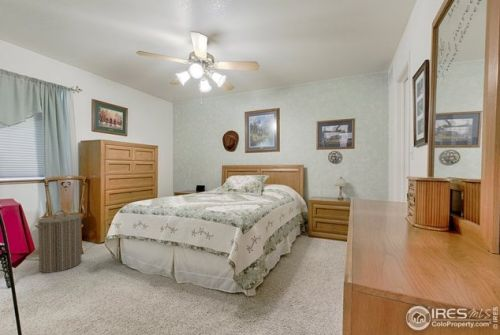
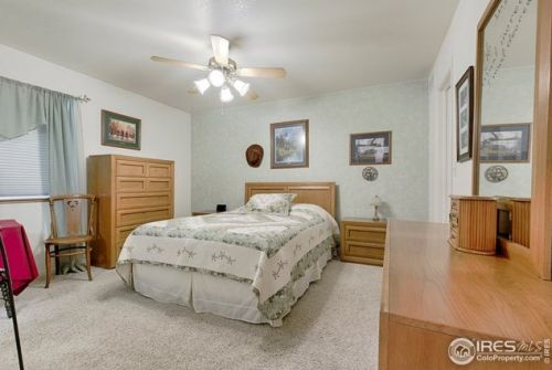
- laundry hamper [34,209,83,274]
